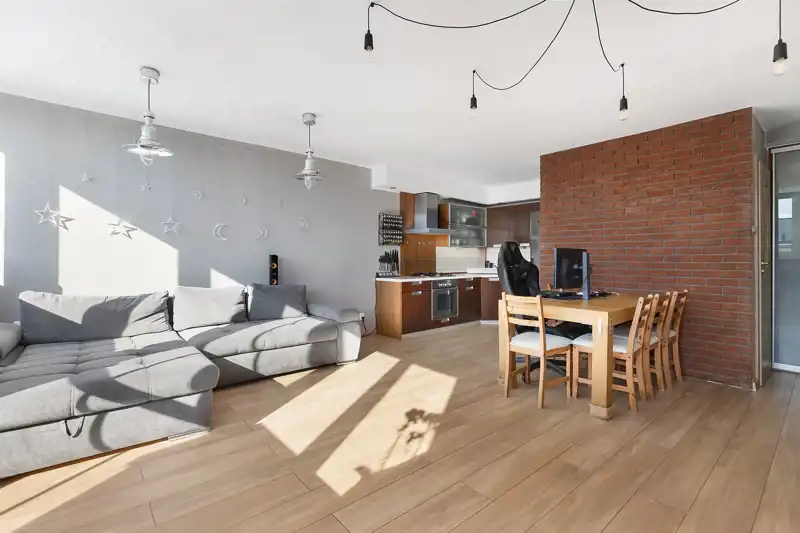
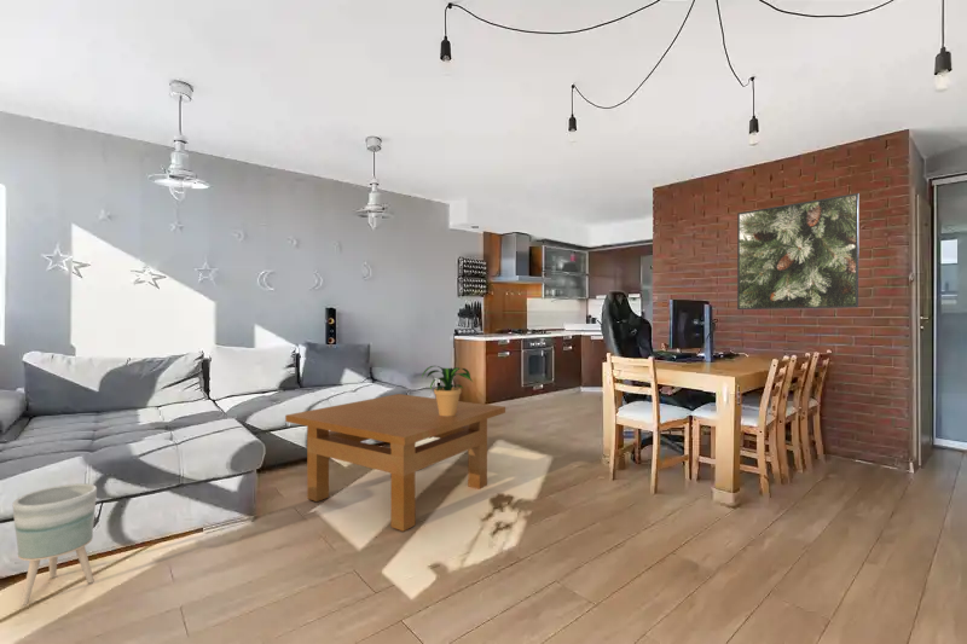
+ potted plant [421,365,474,416]
+ planter [11,482,98,607]
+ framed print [736,192,859,311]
+ table [284,393,506,533]
